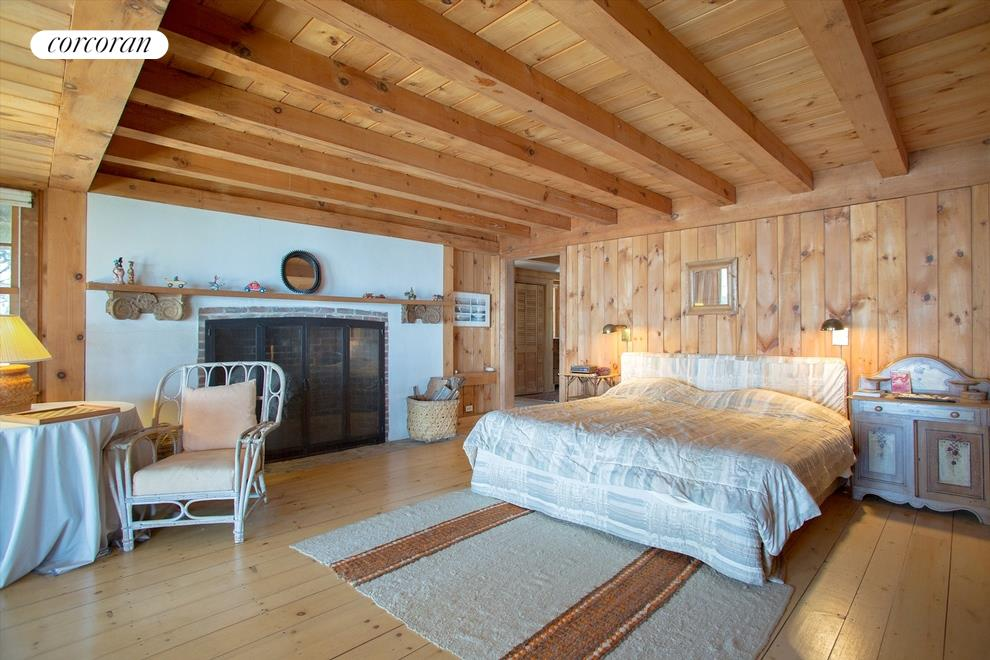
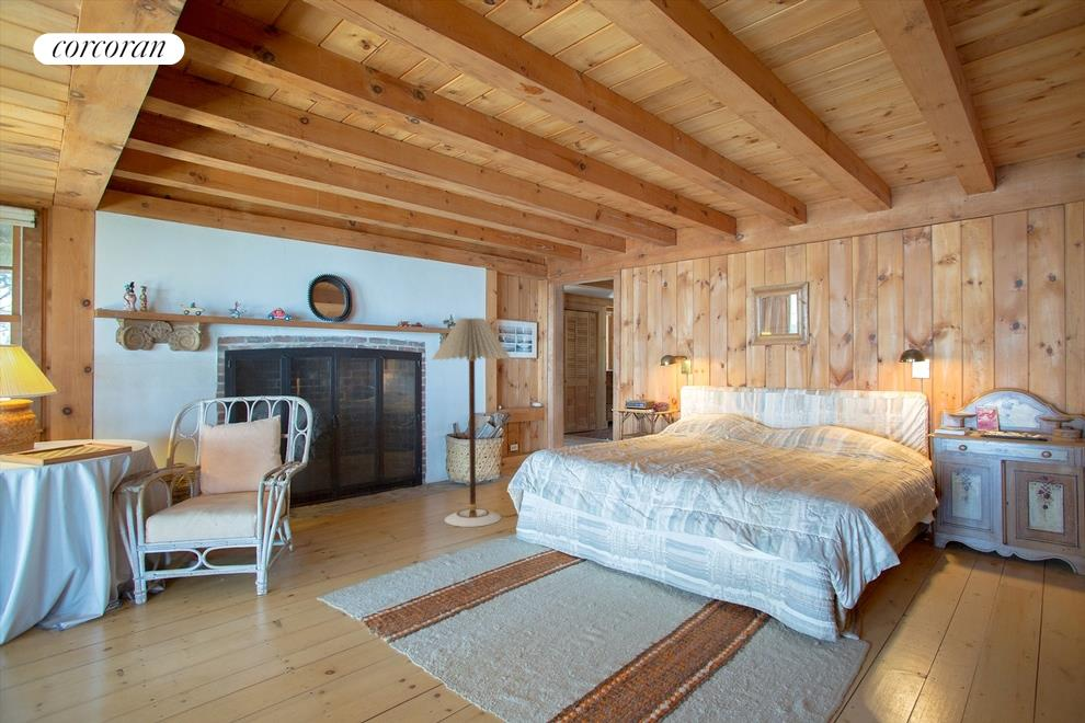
+ floor lamp [431,317,513,528]
